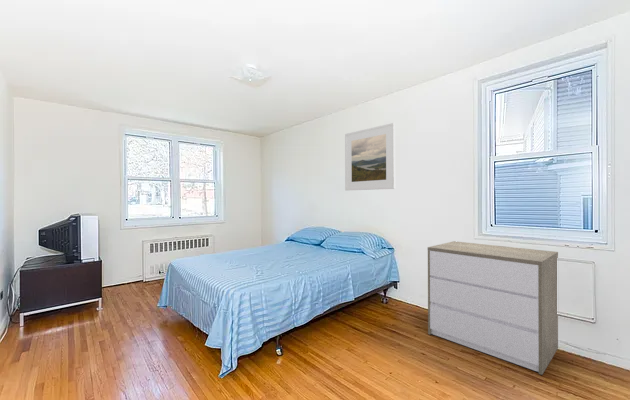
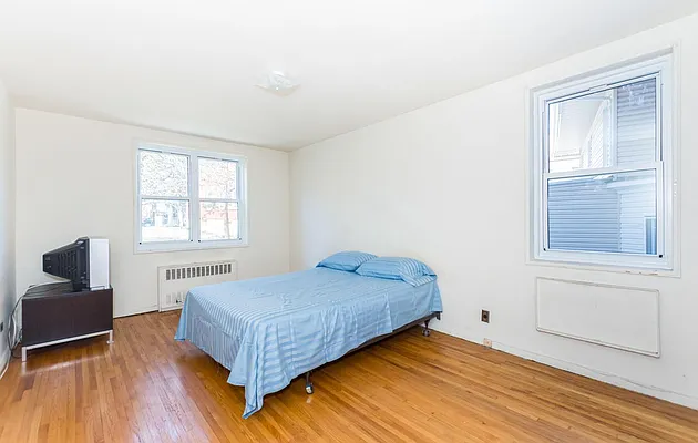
- dresser [427,240,559,376]
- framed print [344,122,396,191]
